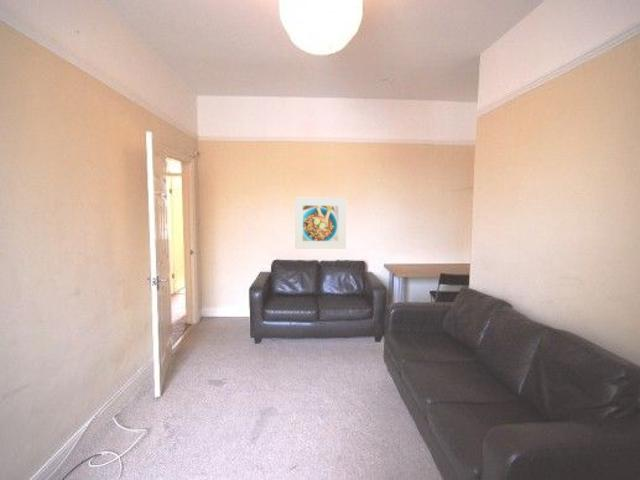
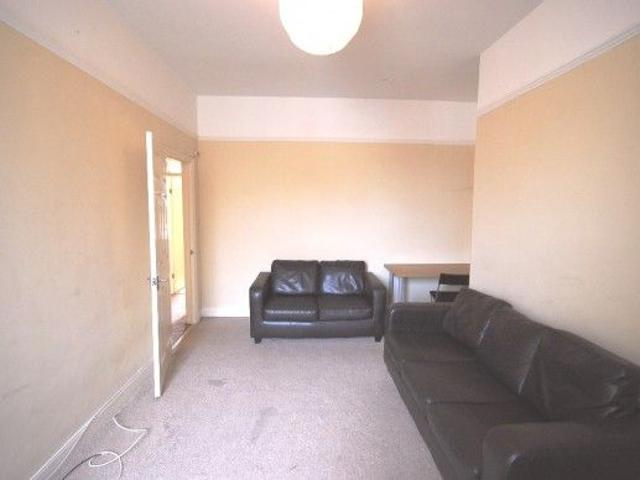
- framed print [294,197,347,250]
